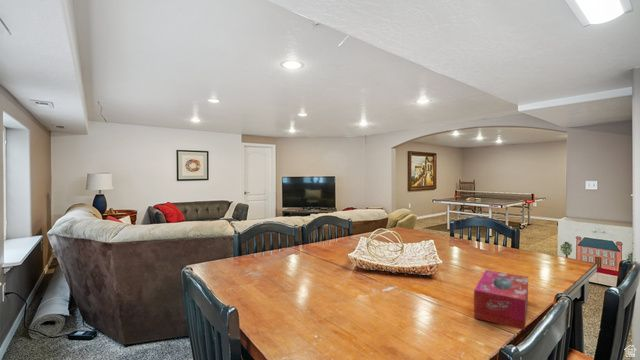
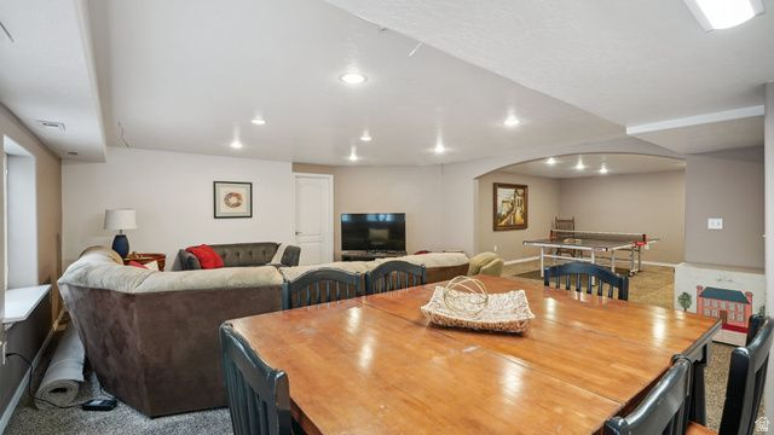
- tissue box [473,269,529,331]
